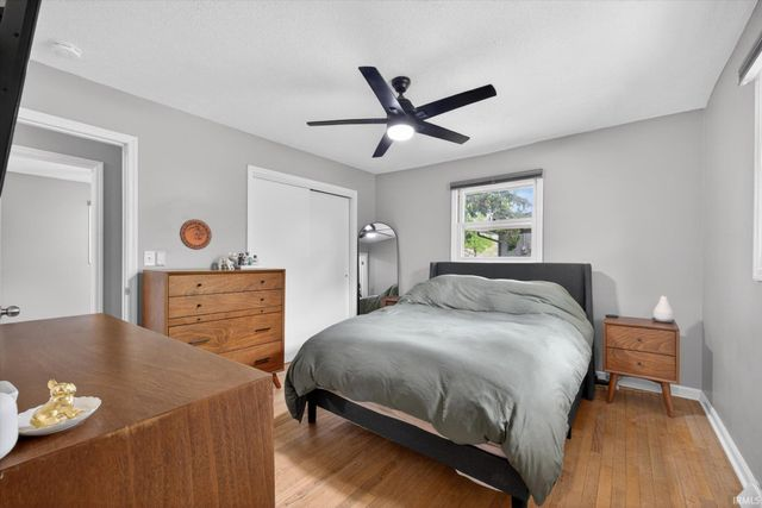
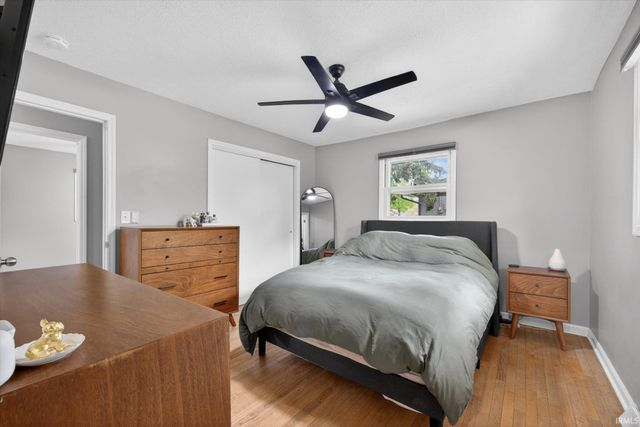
- decorative plate [179,219,213,251]
